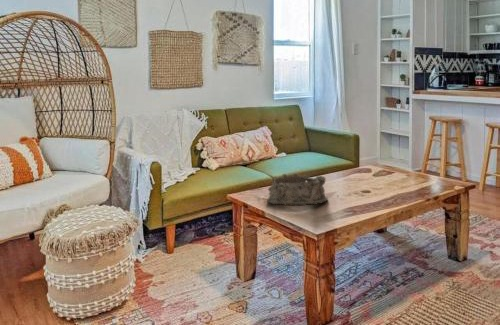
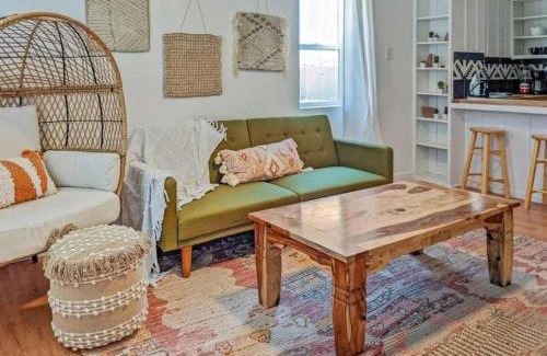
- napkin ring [266,173,329,207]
